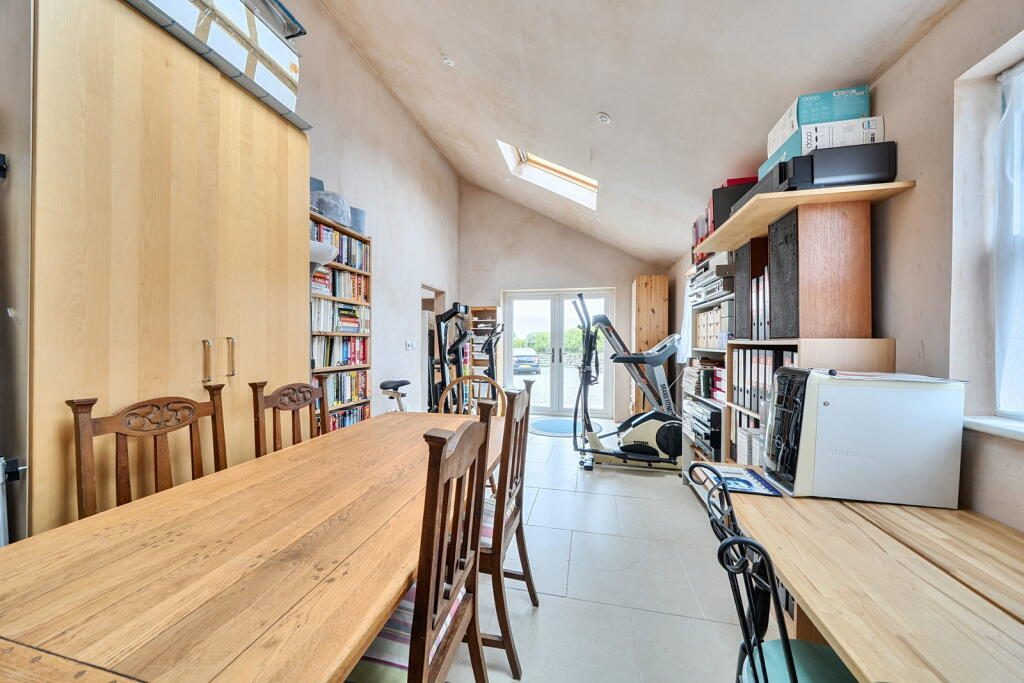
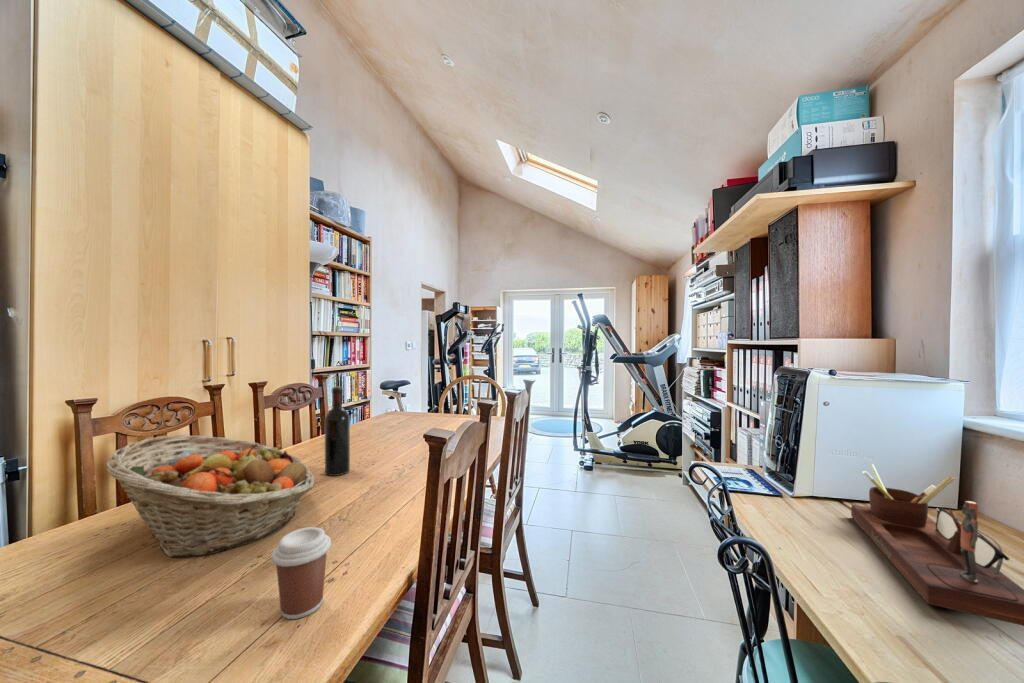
+ desk organizer [850,463,1024,627]
+ coffee cup [270,526,332,620]
+ wine bottle [324,386,351,477]
+ fruit basket [105,434,315,558]
